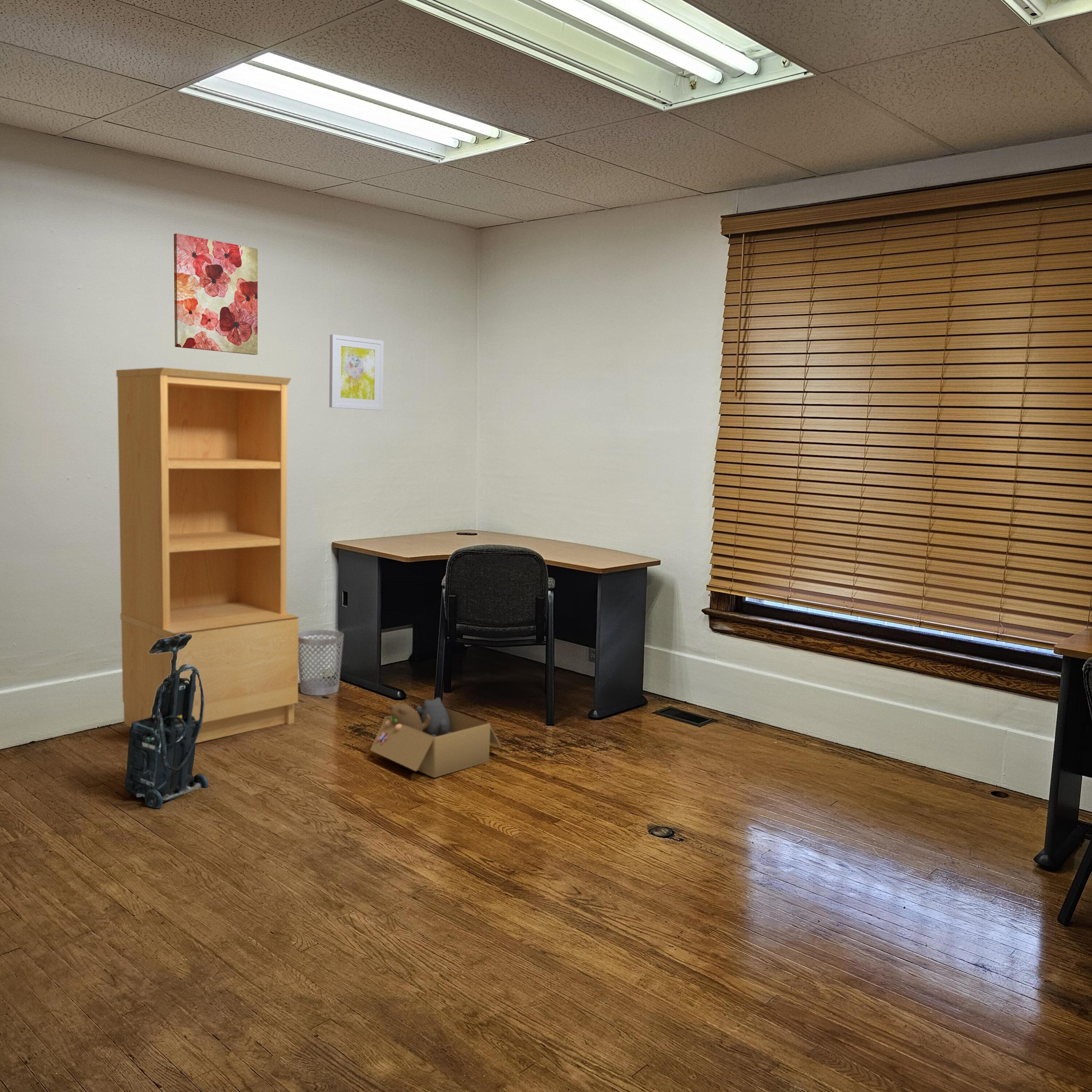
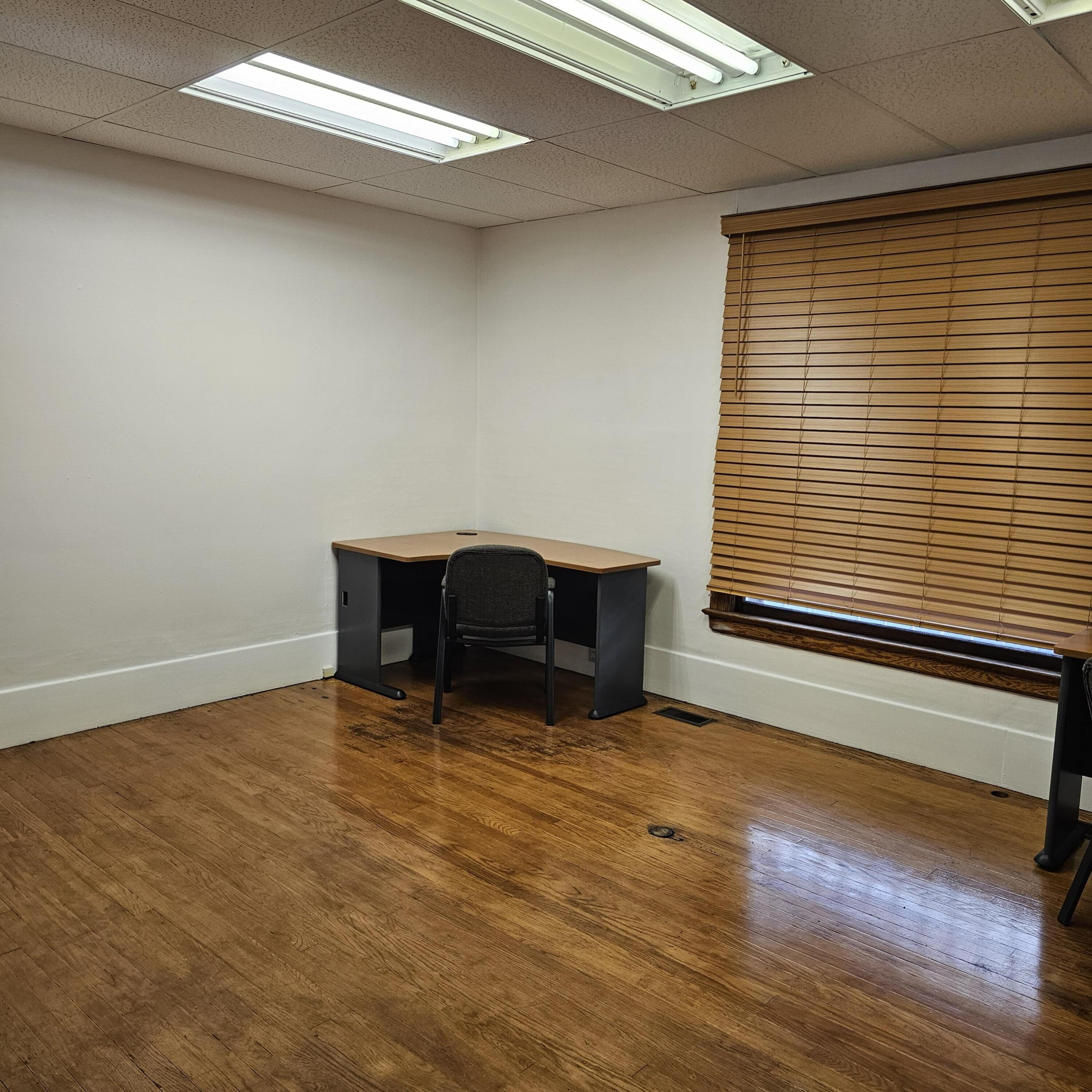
- bookcase [116,367,300,744]
- wastebasket [298,629,344,696]
- wall art [173,233,258,355]
- wall art [329,334,384,411]
- vacuum cleaner [124,633,209,809]
- cardboard box [370,697,502,778]
